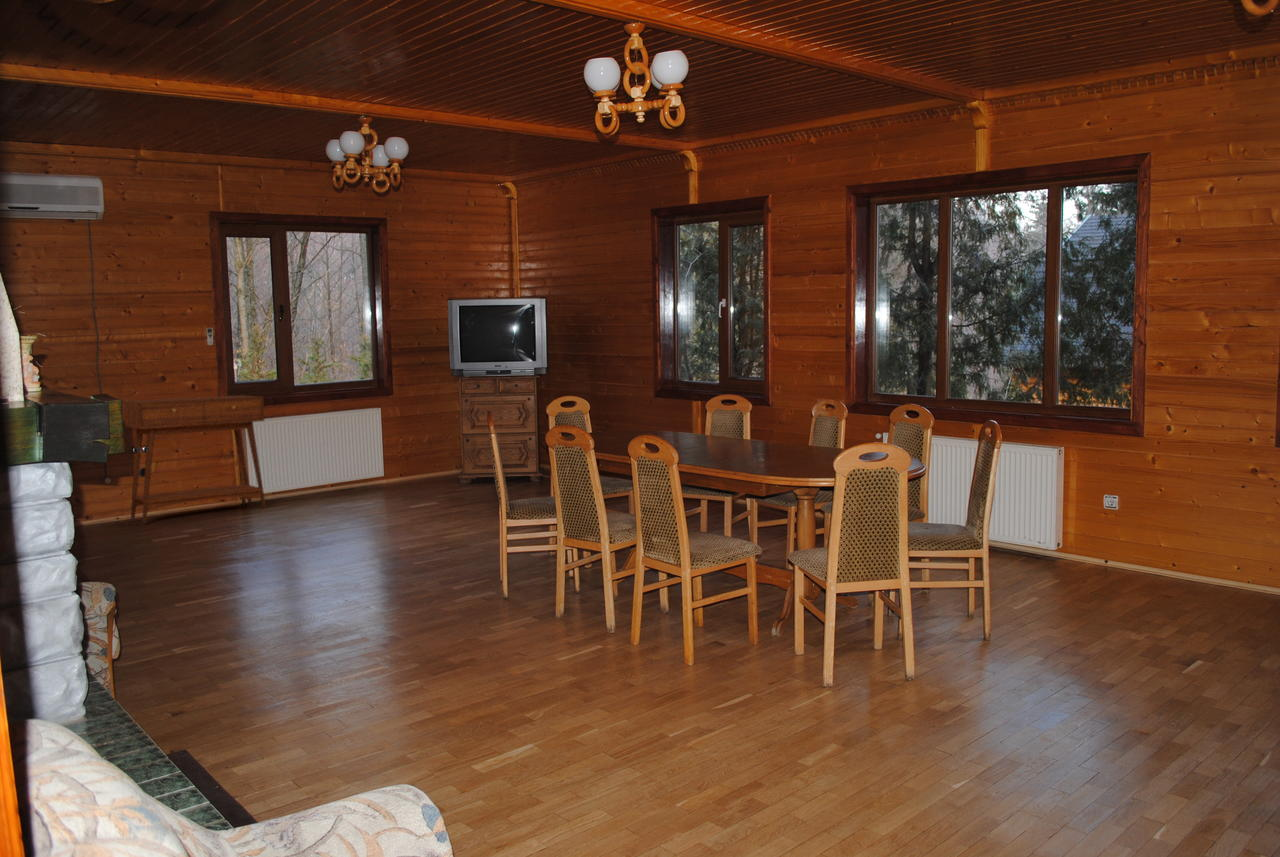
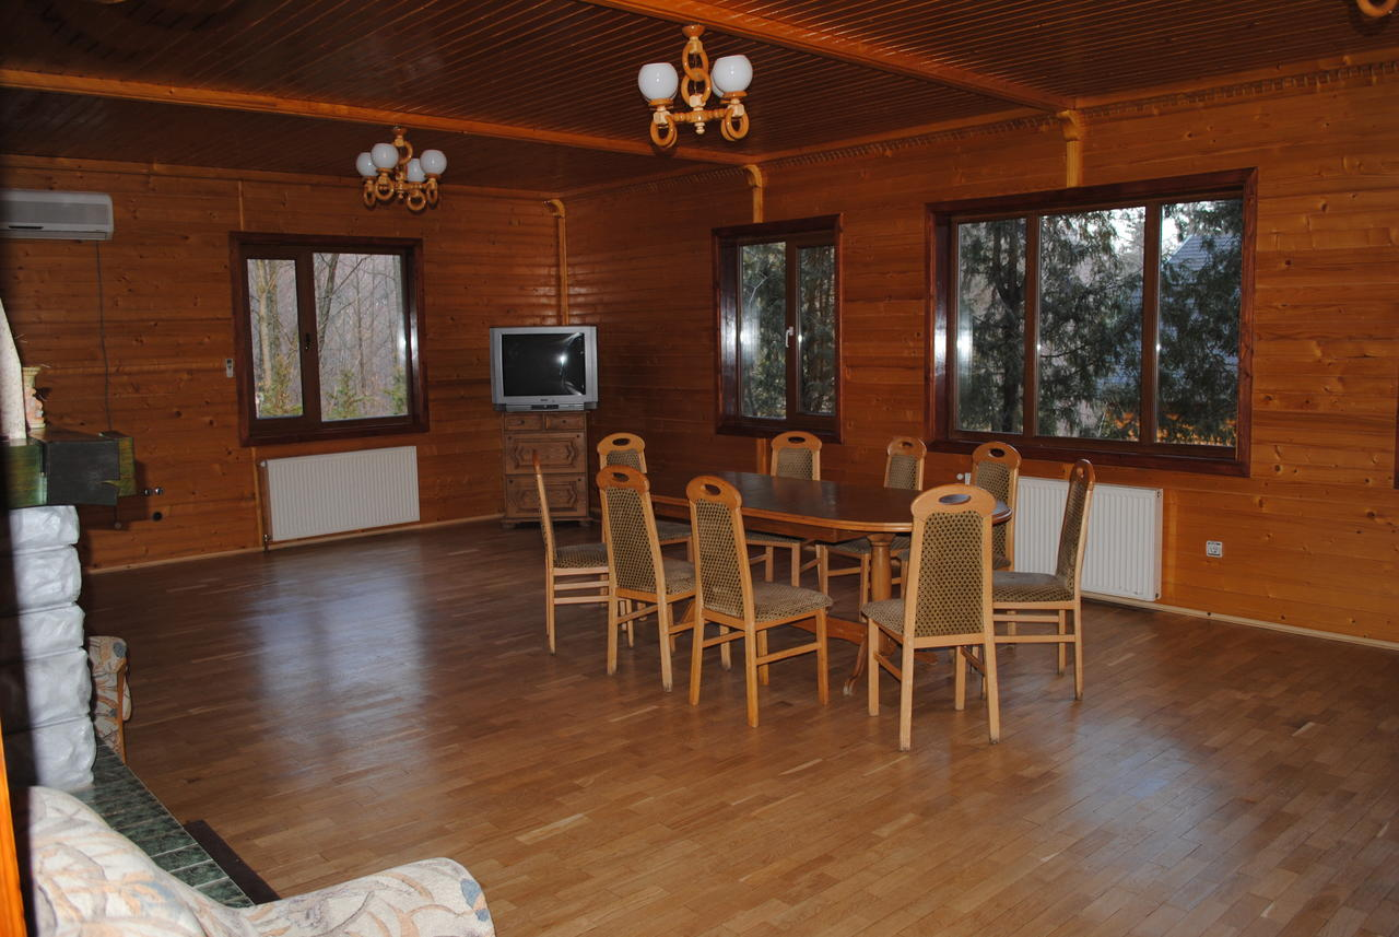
- console table [122,394,267,524]
